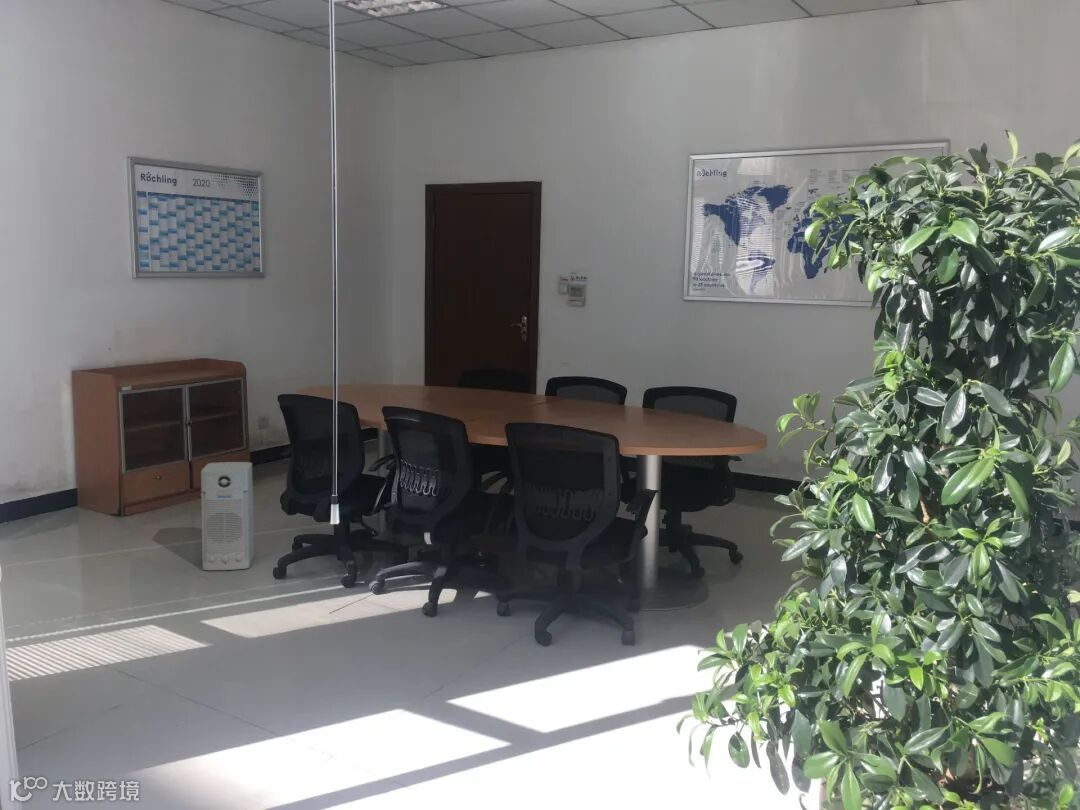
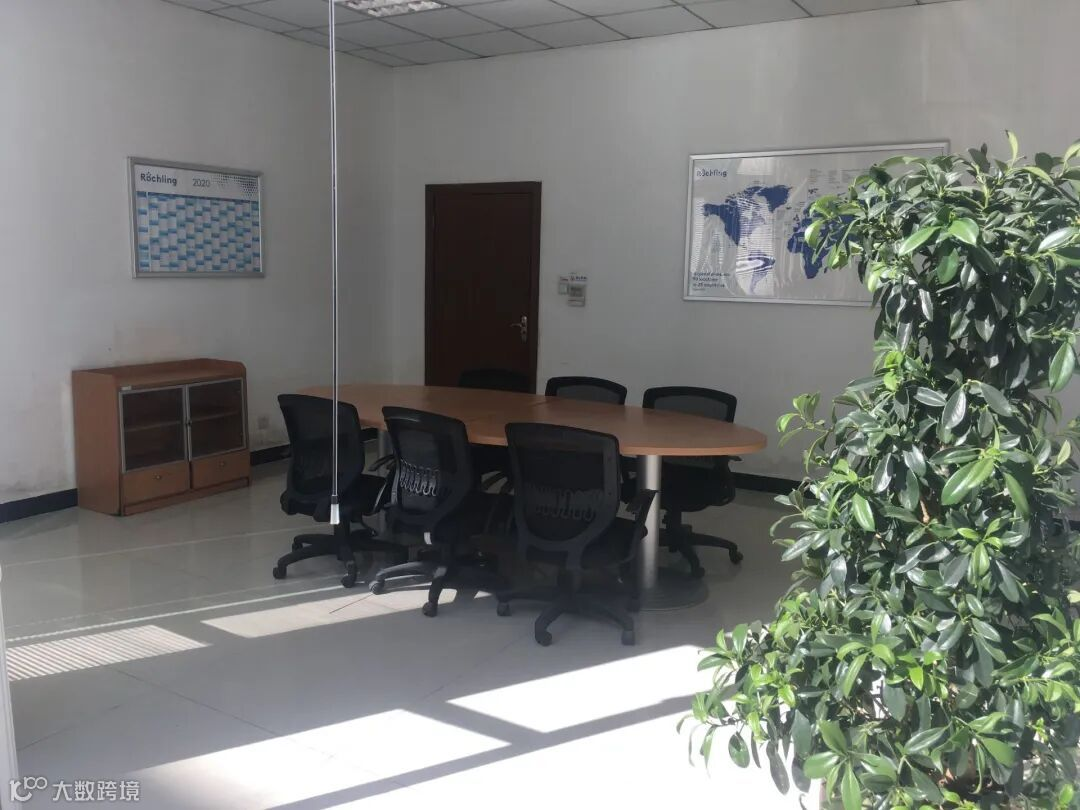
- air purifier [200,461,255,571]
